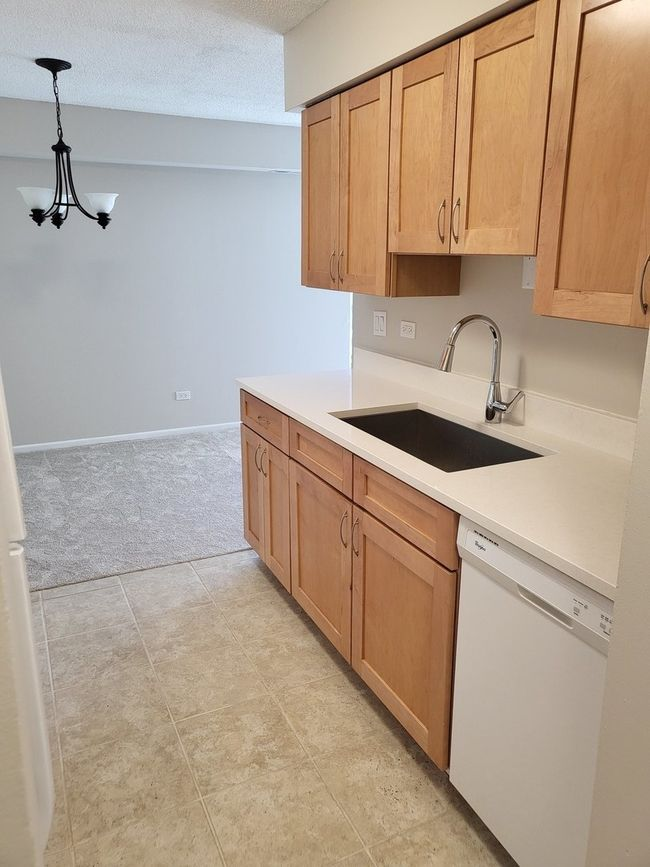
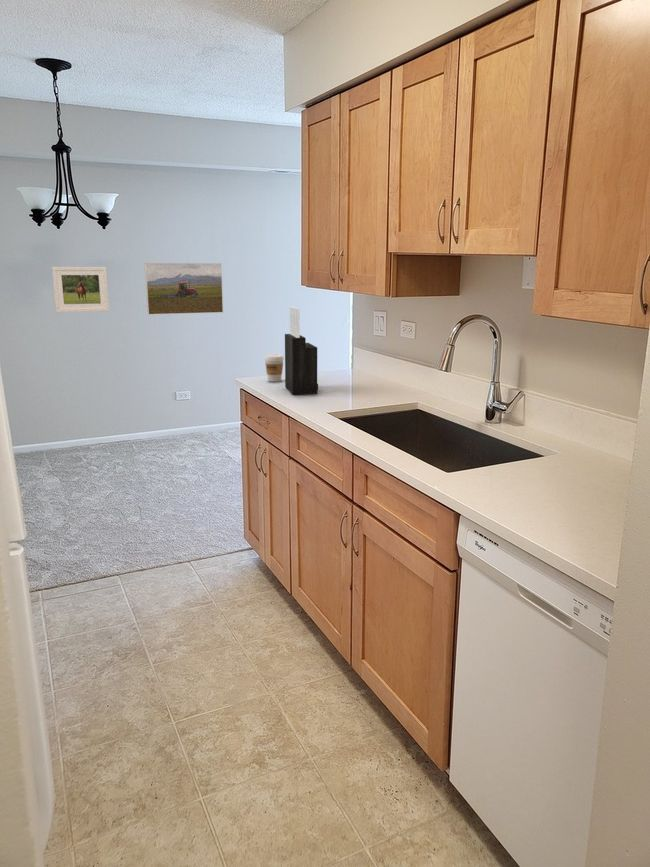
+ coffee cup [264,353,285,383]
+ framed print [51,266,110,313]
+ knife block [284,305,319,395]
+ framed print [144,262,224,316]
